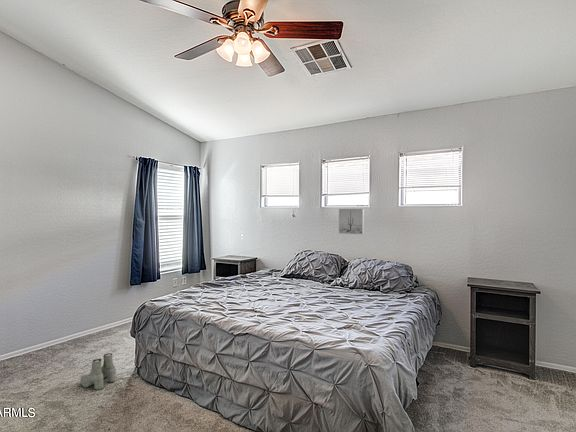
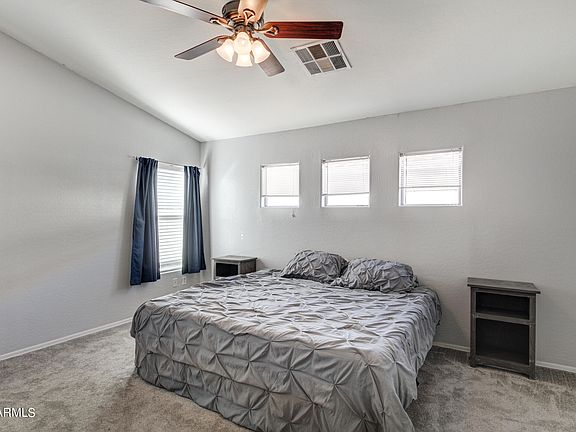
- boots [79,352,117,391]
- wall art [338,208,365,235]
